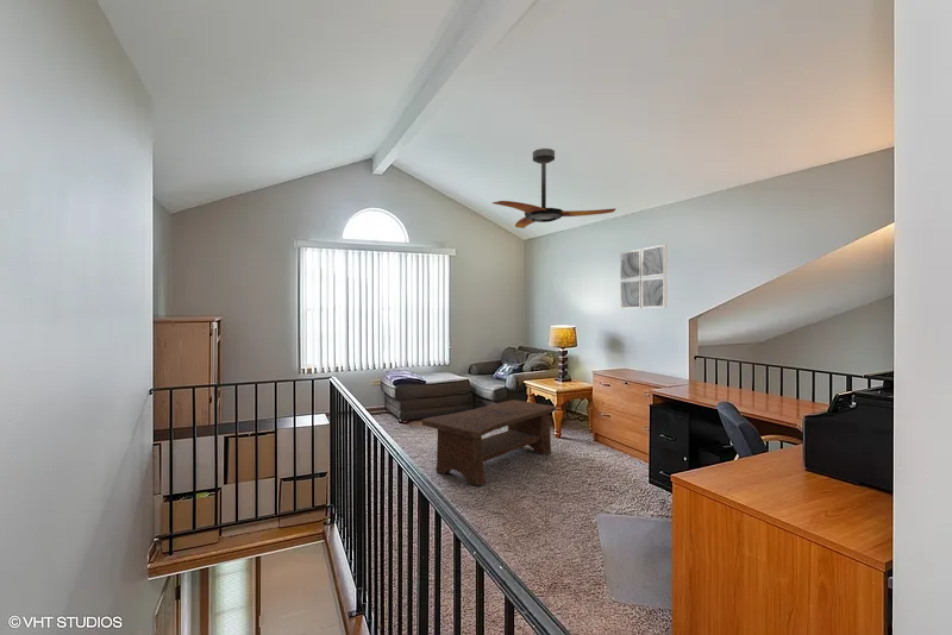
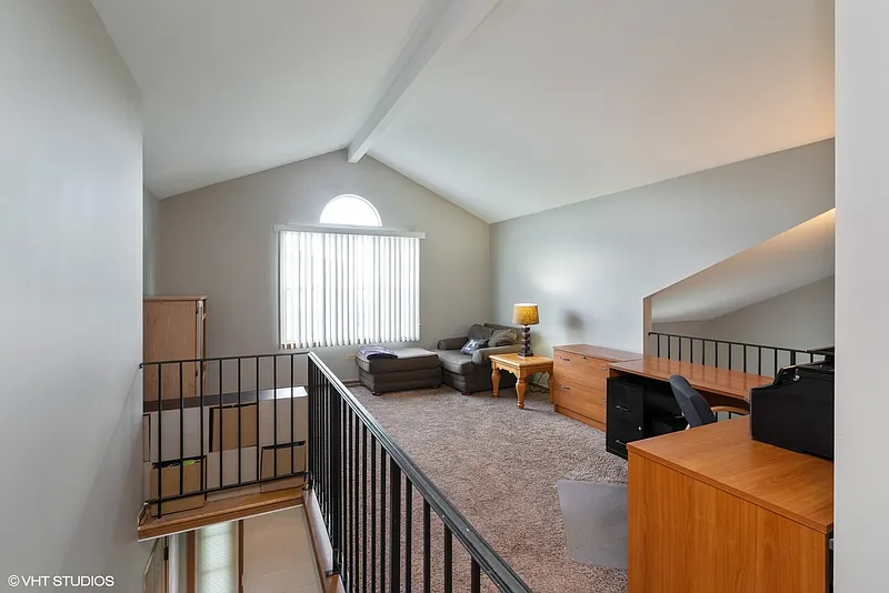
- ceiling fan [491,147,616,230]
- coffee table [420,398,558,486]
- wall art [619,244,668,310]
